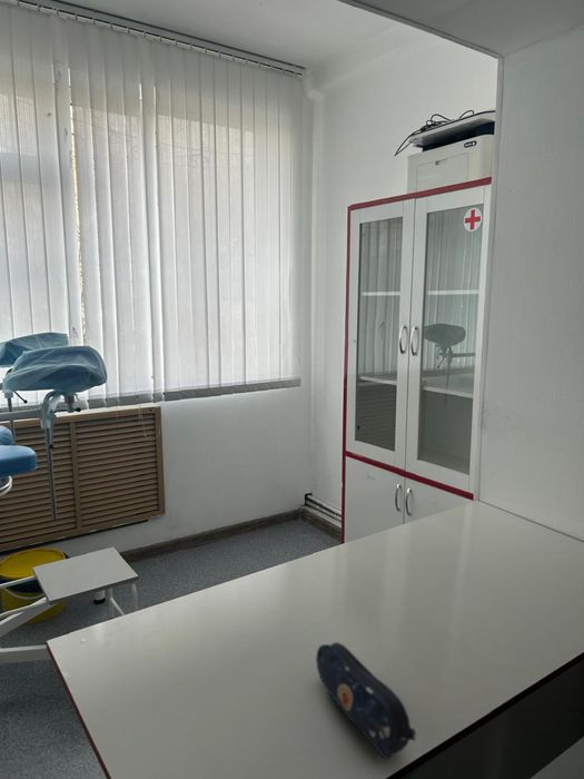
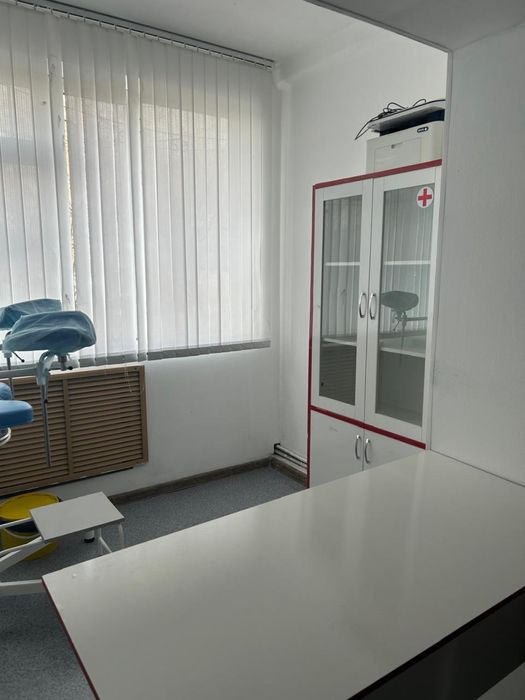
- pencil case [315,641,417,760]
